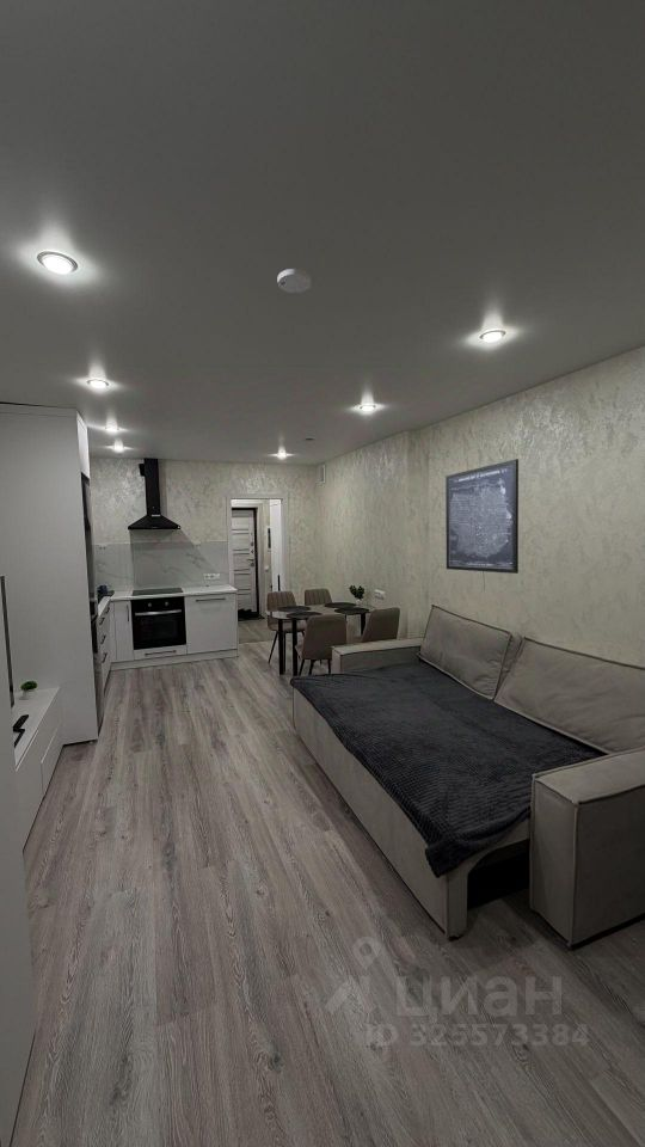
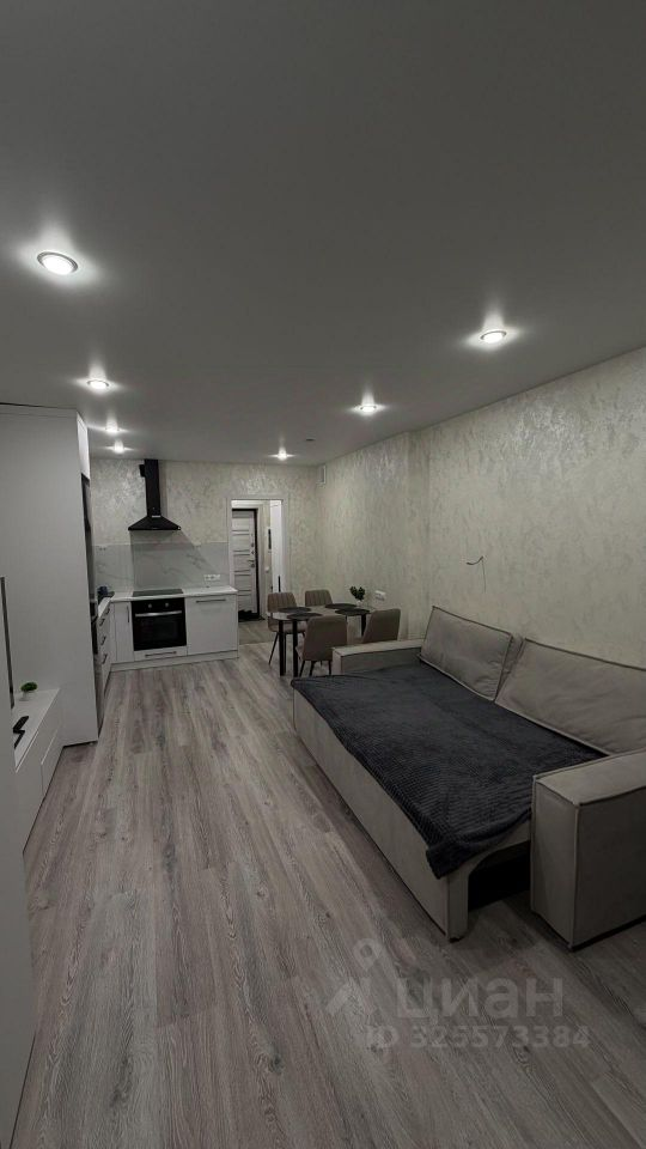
- smoke detector [277,268,313,294]
- wall art [444,458,520,575]
